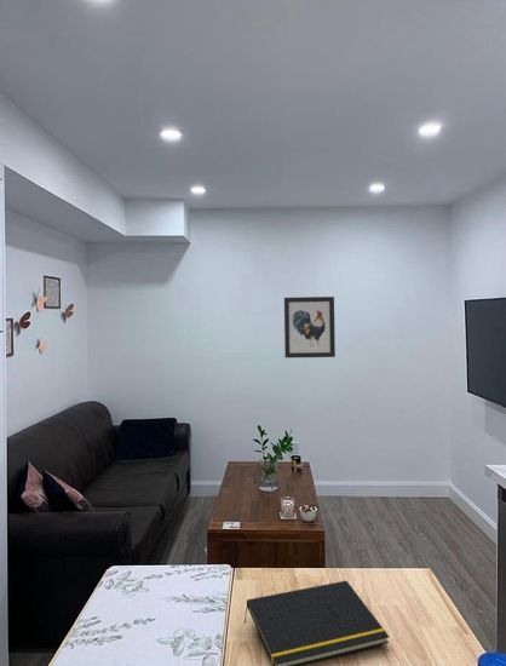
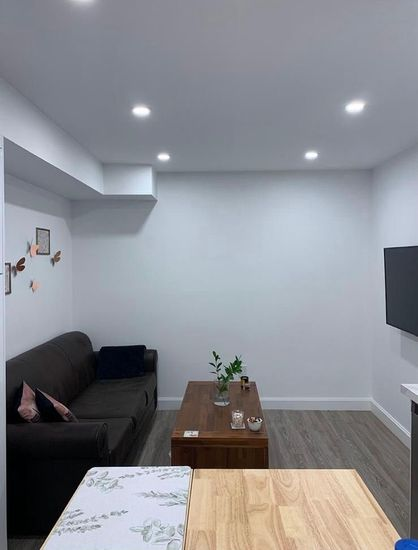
- notepad [243,580,390,666]
- wall art [283,295,337,358]
